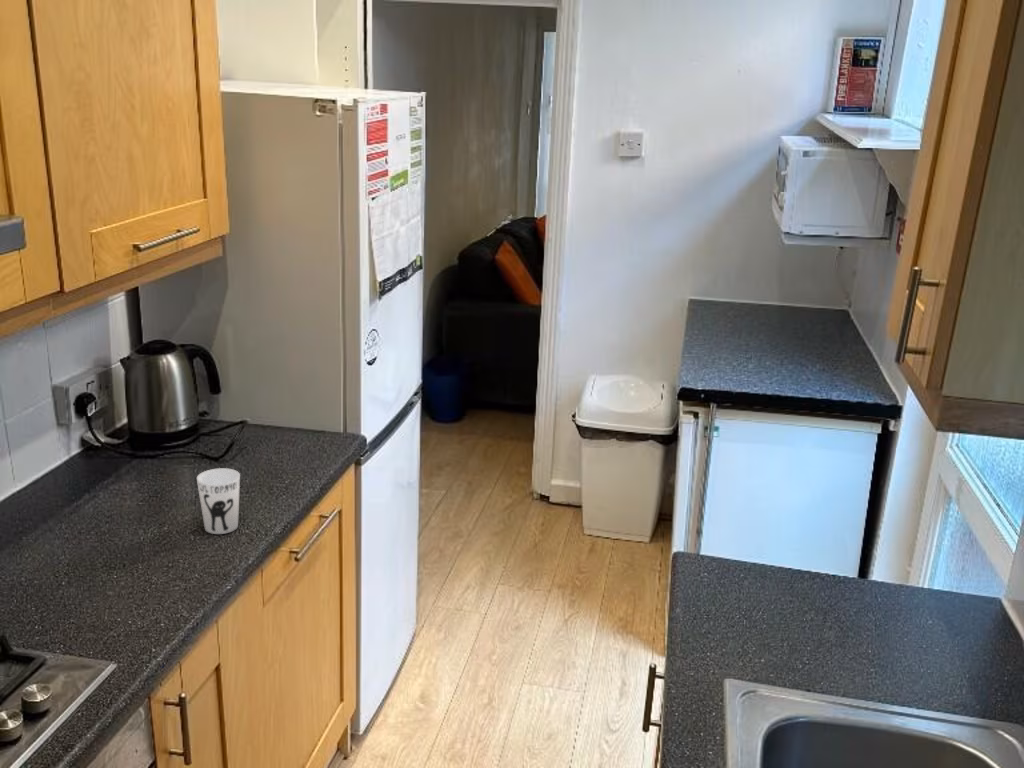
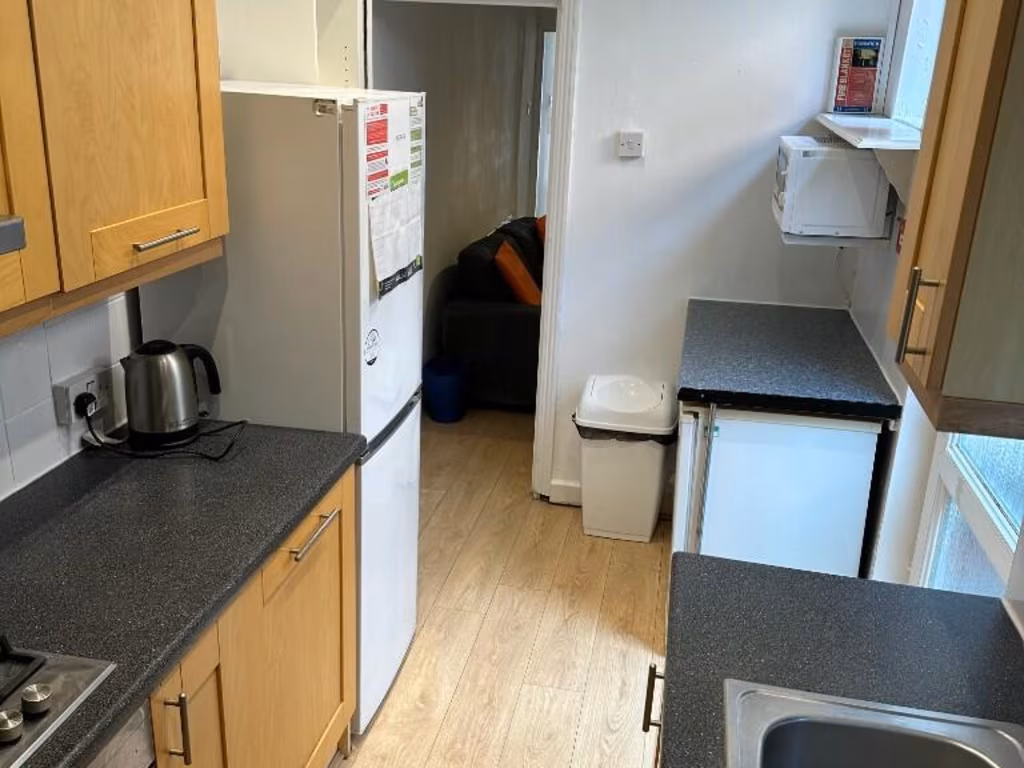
- cup [196,467,241,535]
